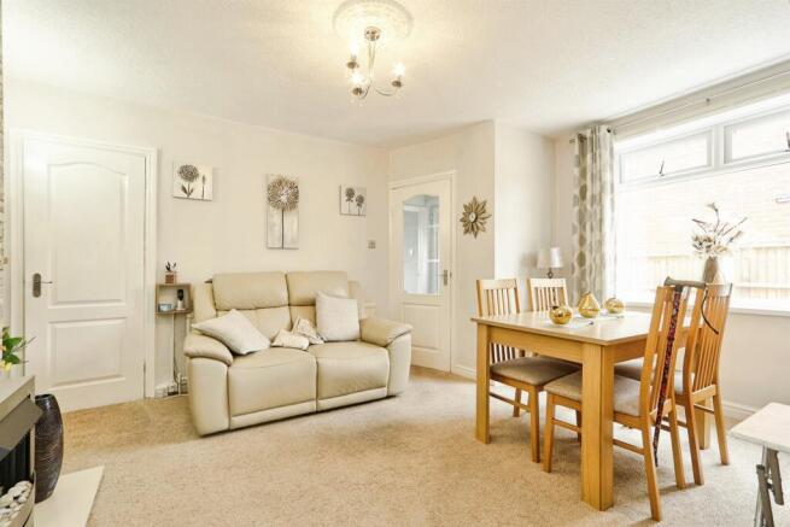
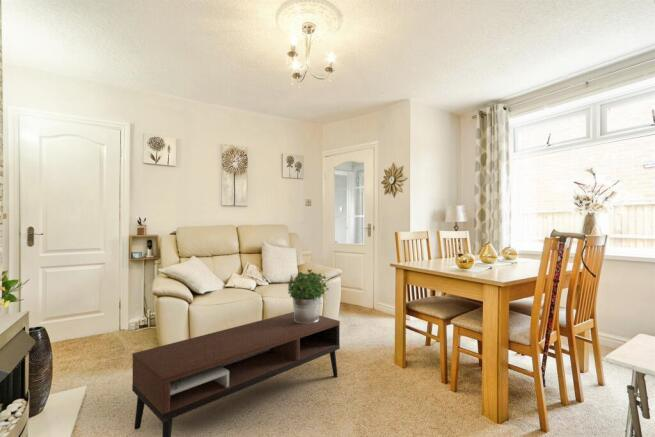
+ coffee table [131,311,341,437]
+ potted plant [287,268,330,324]
